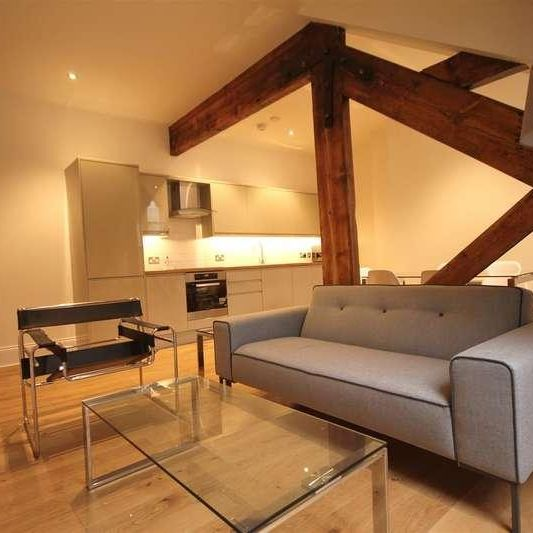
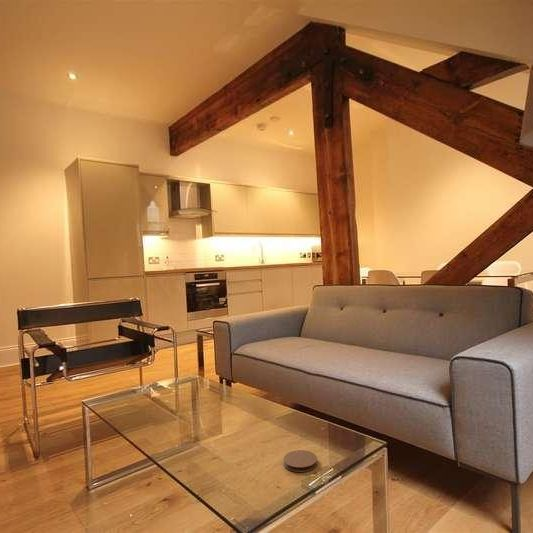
+ coaster [283,449,318,473]
